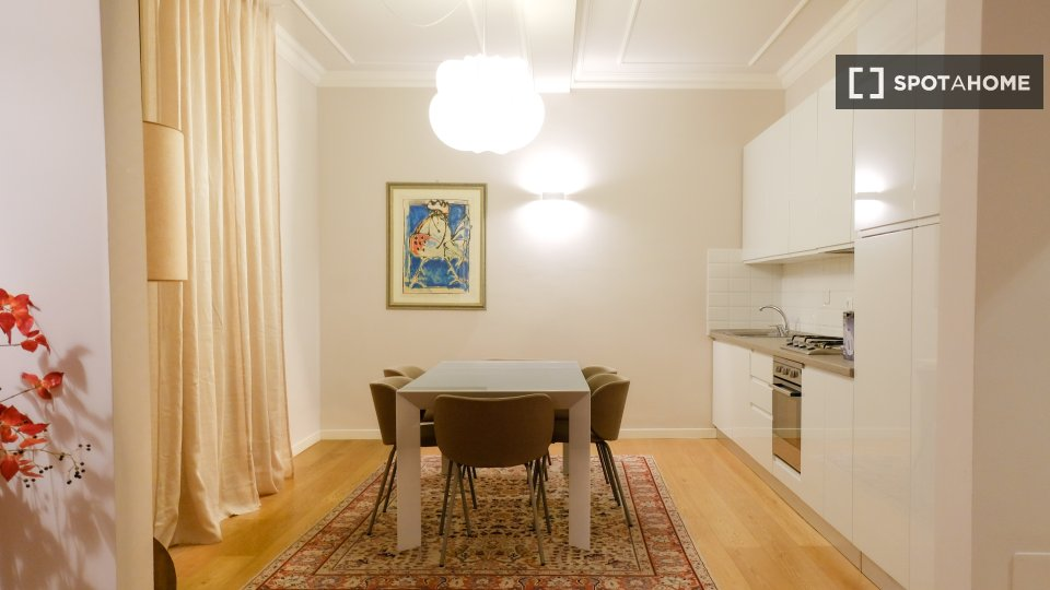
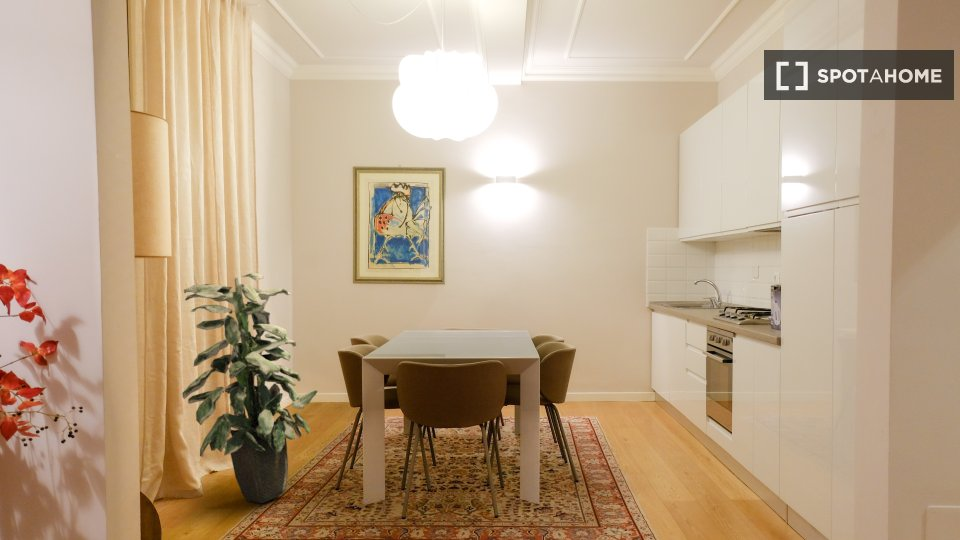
+ indoor plant [182,272,318,504]
